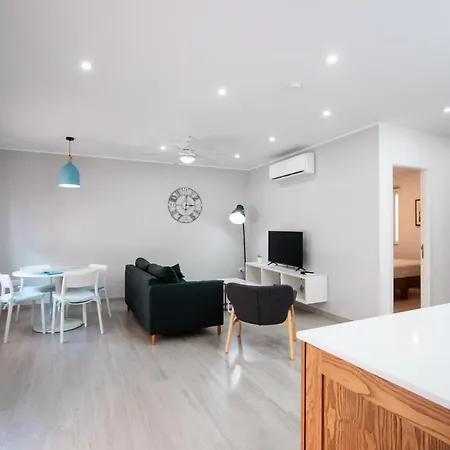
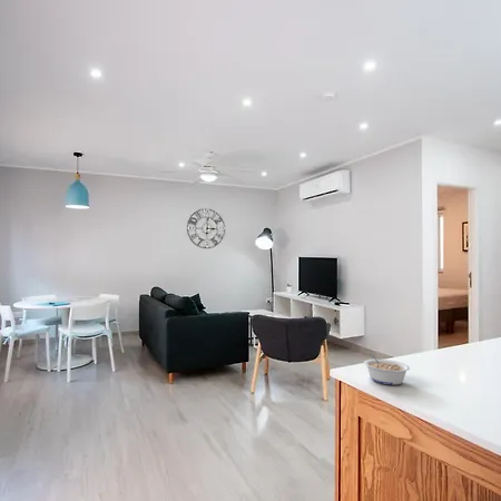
+ legume [363,353,411,385]
